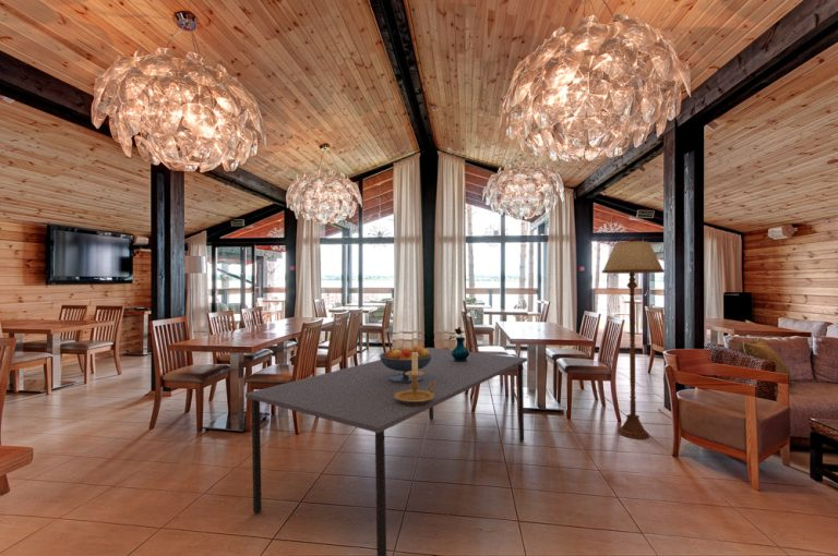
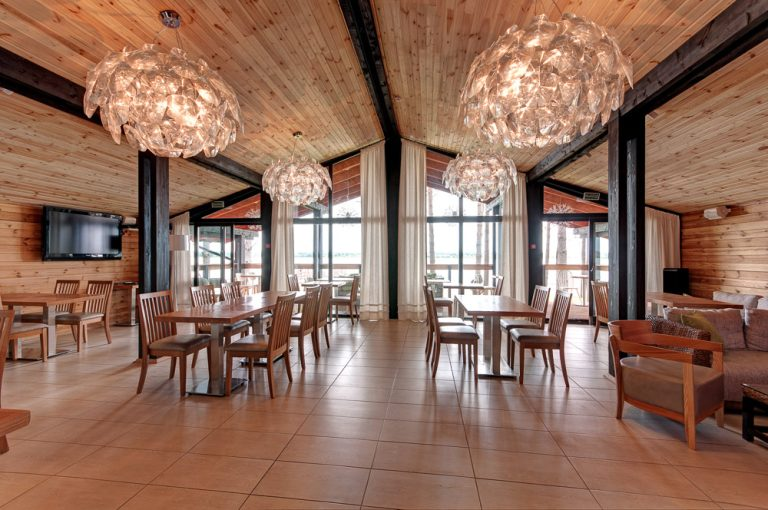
- floor lamp [601,237,666,440]
- vase [447,326,469,362]
- fruit bowl [379,345,432,383]
- candle holder [395,351,435,403]
- dining table [244,347,528,556]
